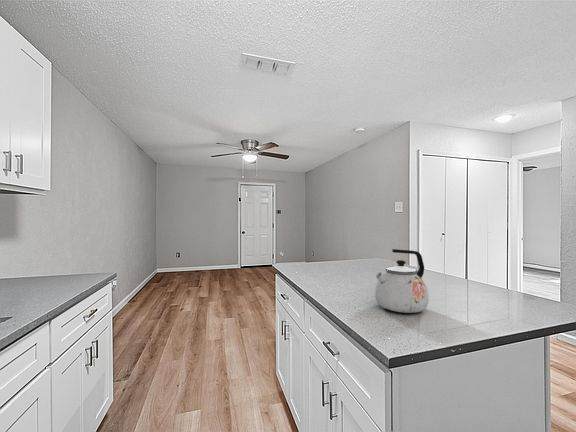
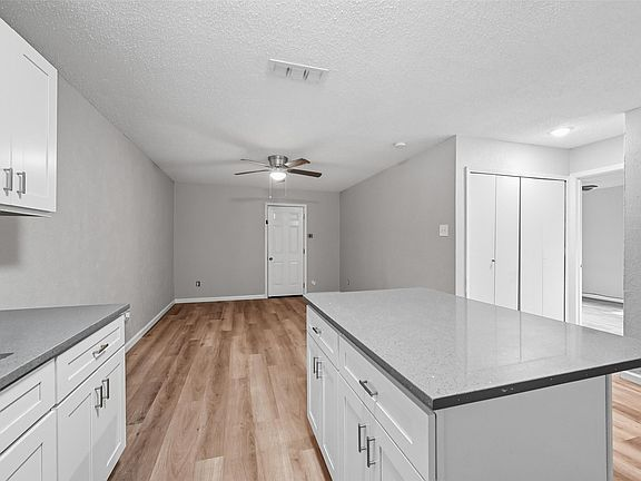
- kettle [374,248,430,314]
